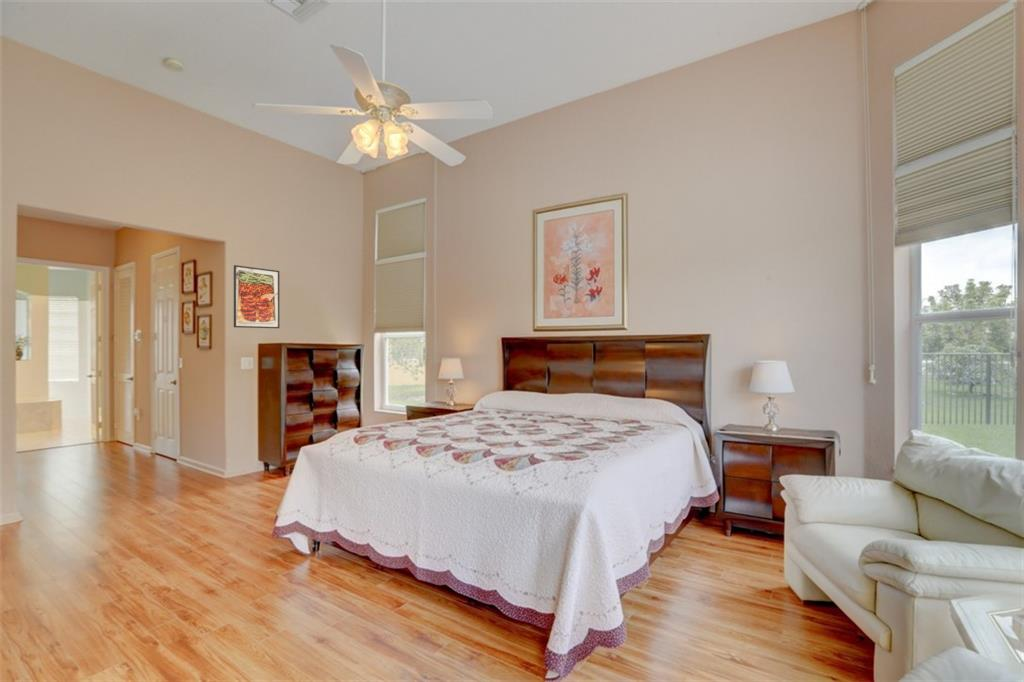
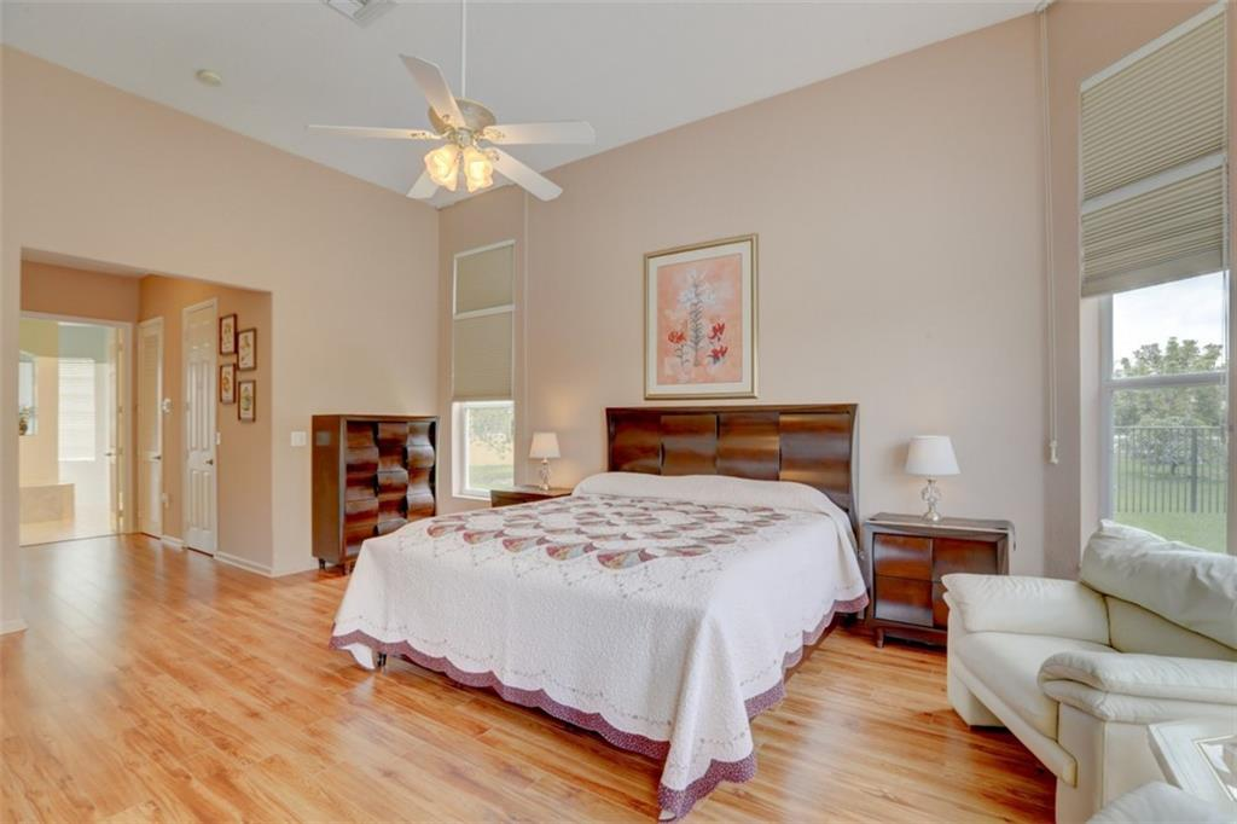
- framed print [233,264,281,329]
